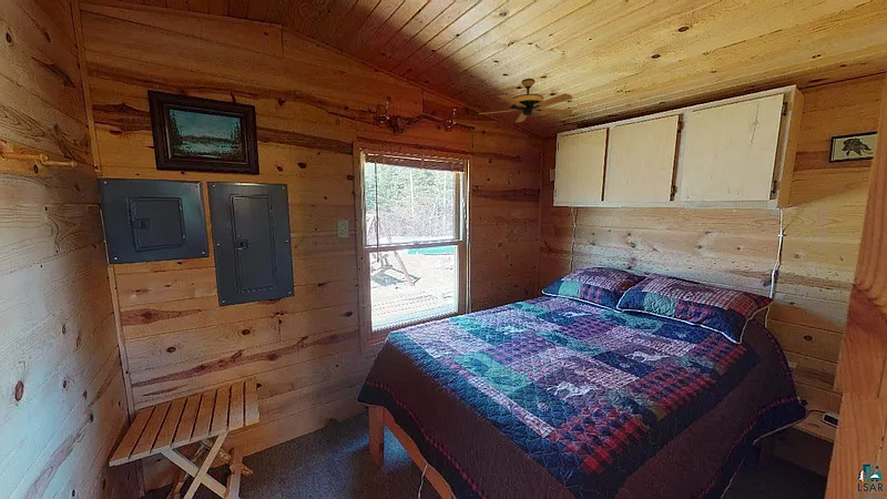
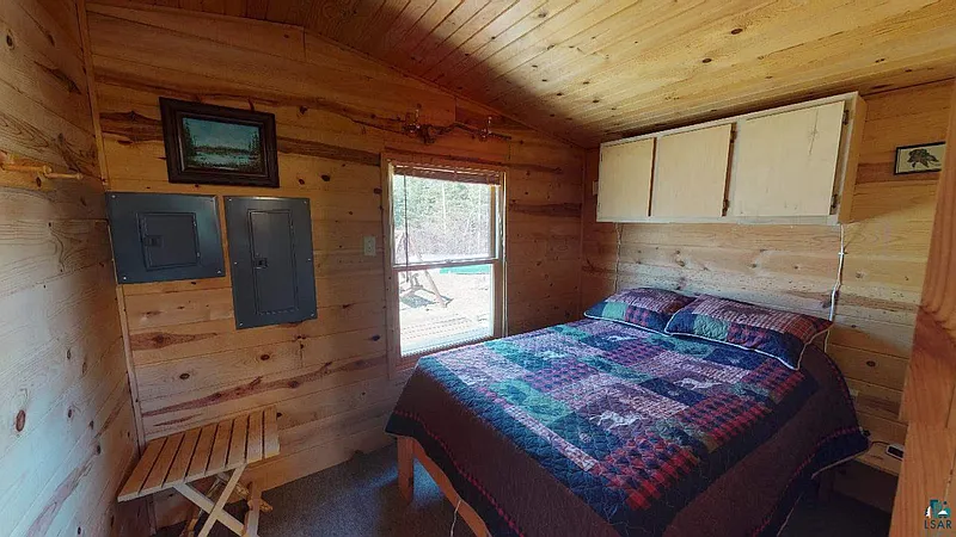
- ceiling fan [478,78,574,124]
